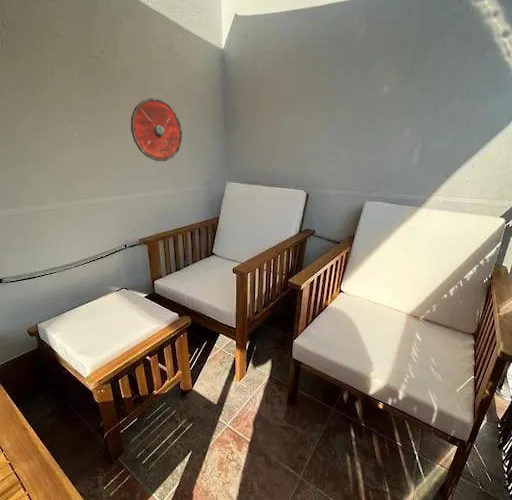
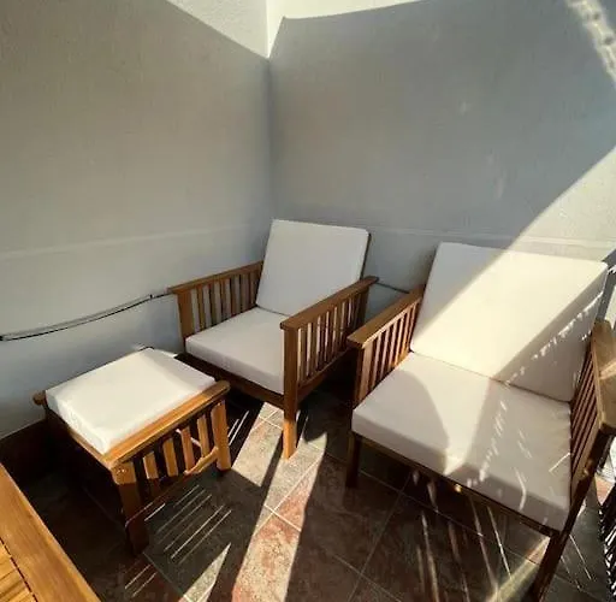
- round shield [130,97,183,162]
